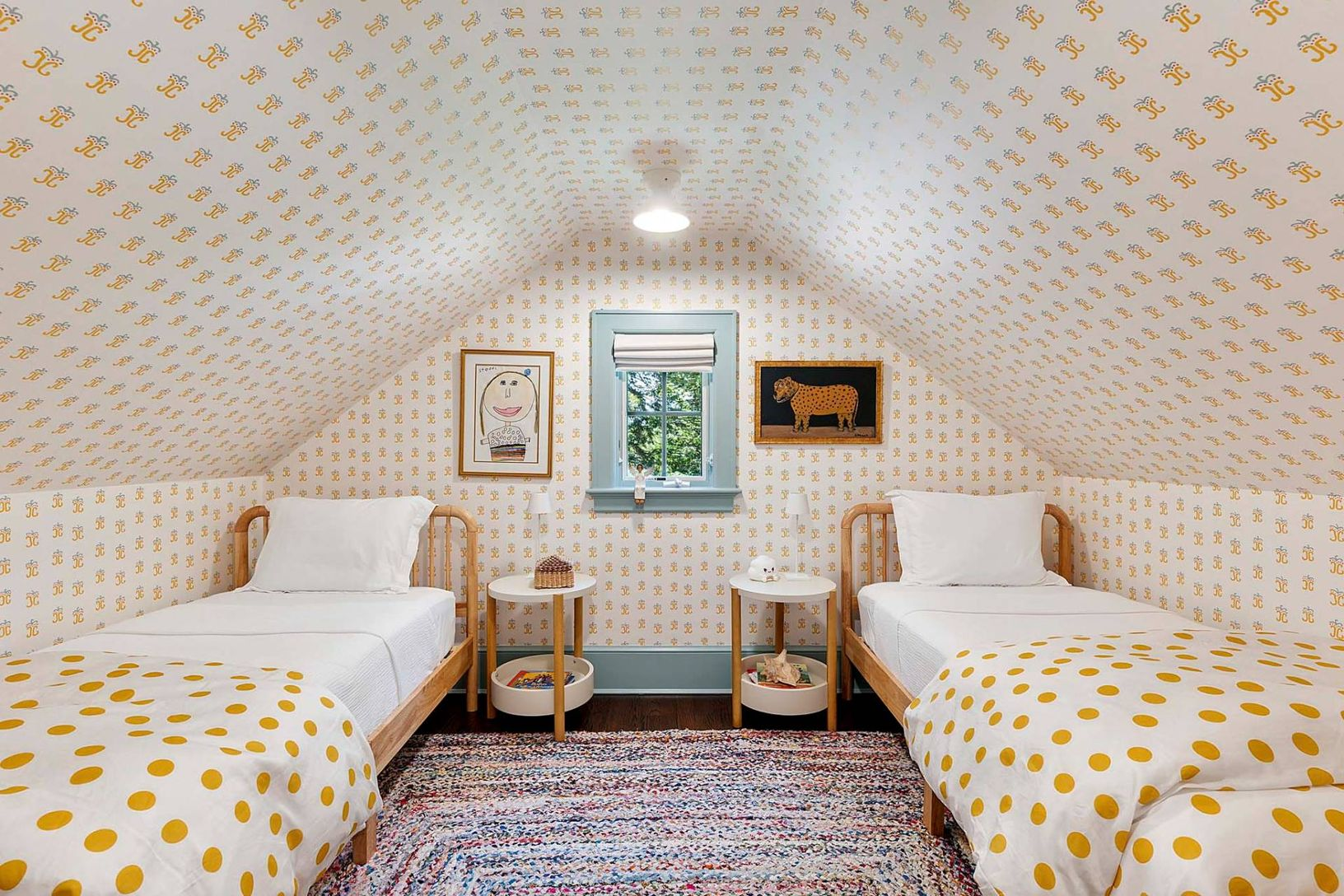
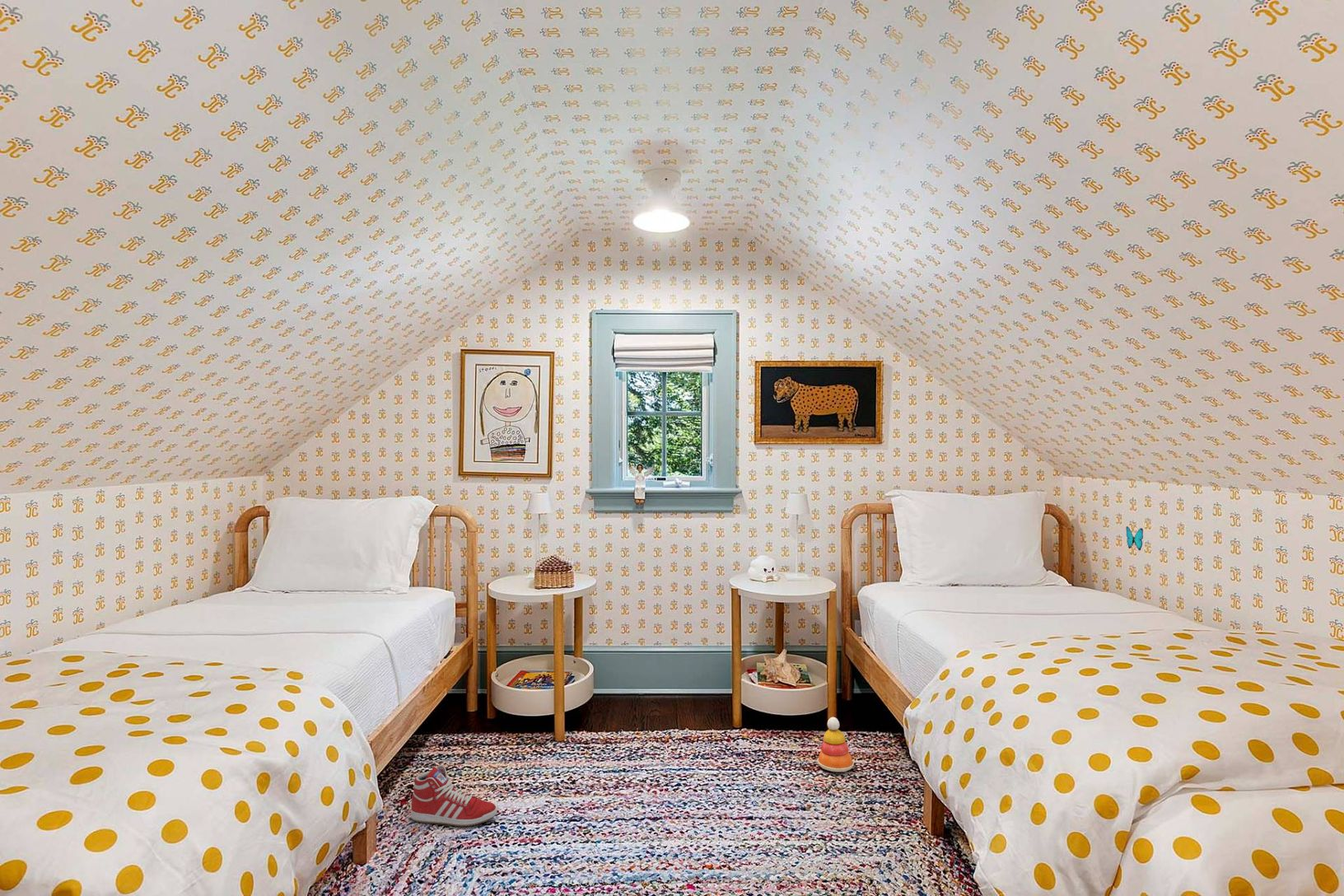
+ sneaker [410,764,498,828]
+ stacking toy [817,716,855,772]
+ decorative butterfly [1126,525,1144,552]
